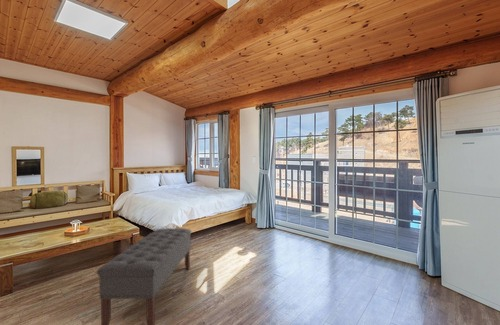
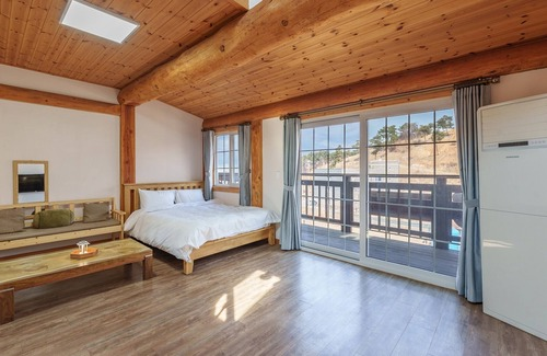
- bench [96,227,192,325]
